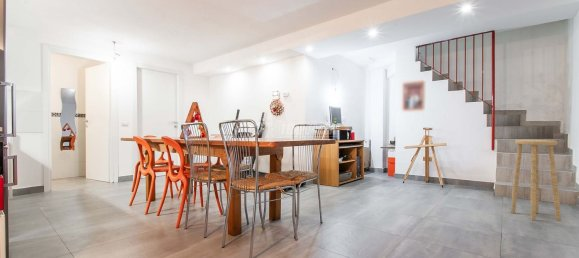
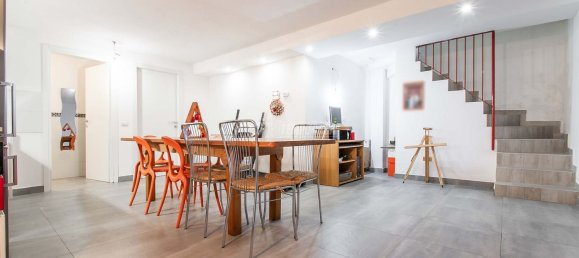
- stool [510,139,562,222]
